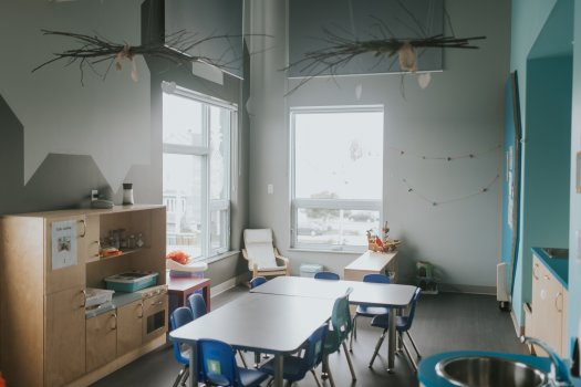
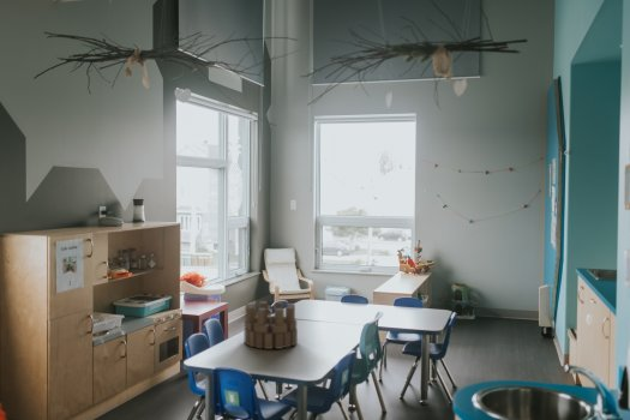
+ building block set [244,300,299,350]
